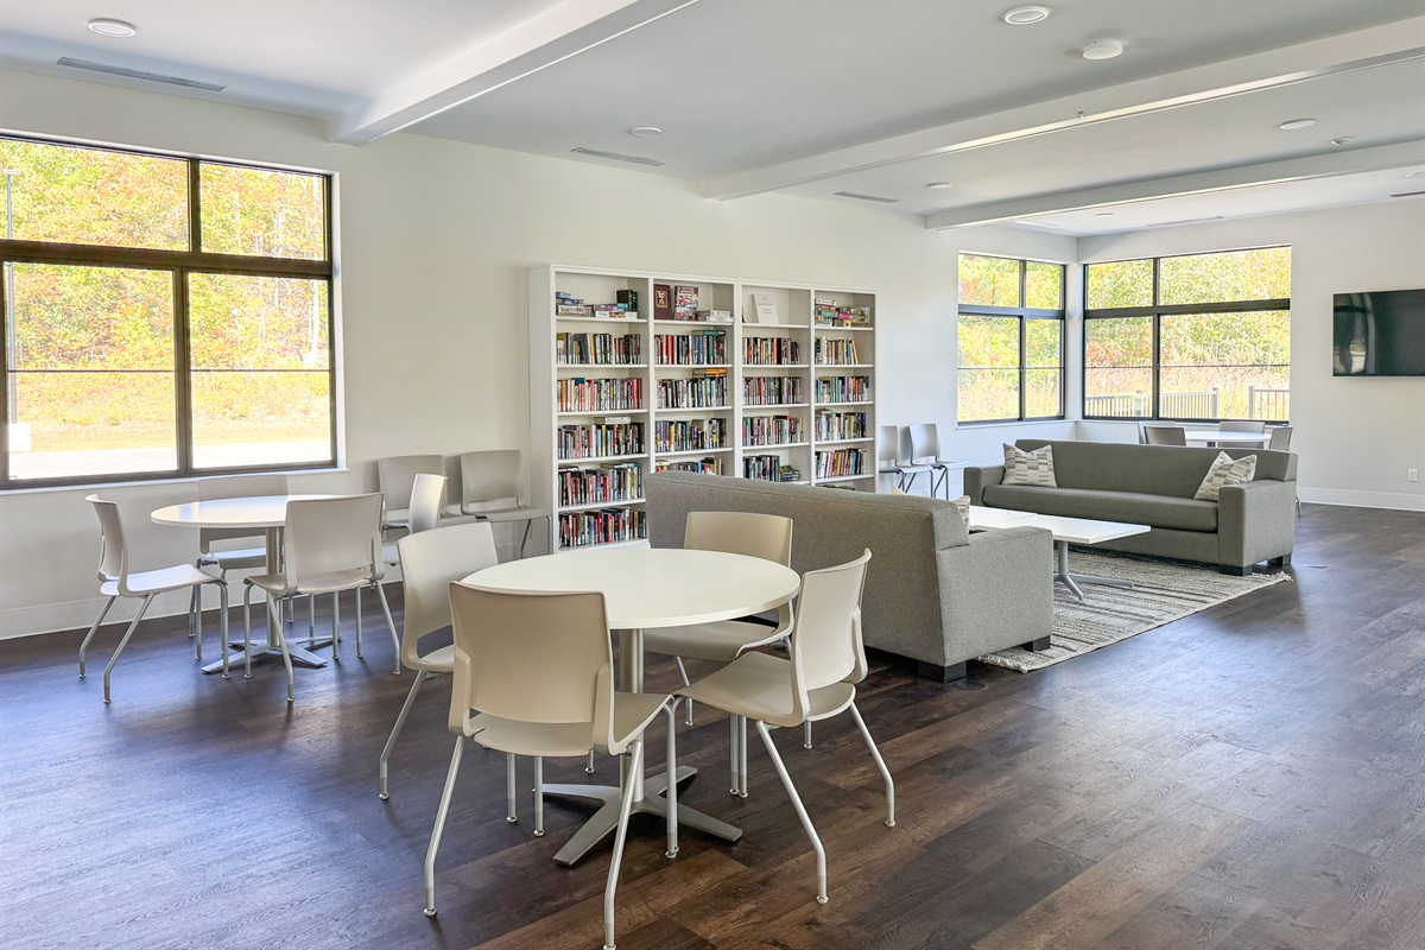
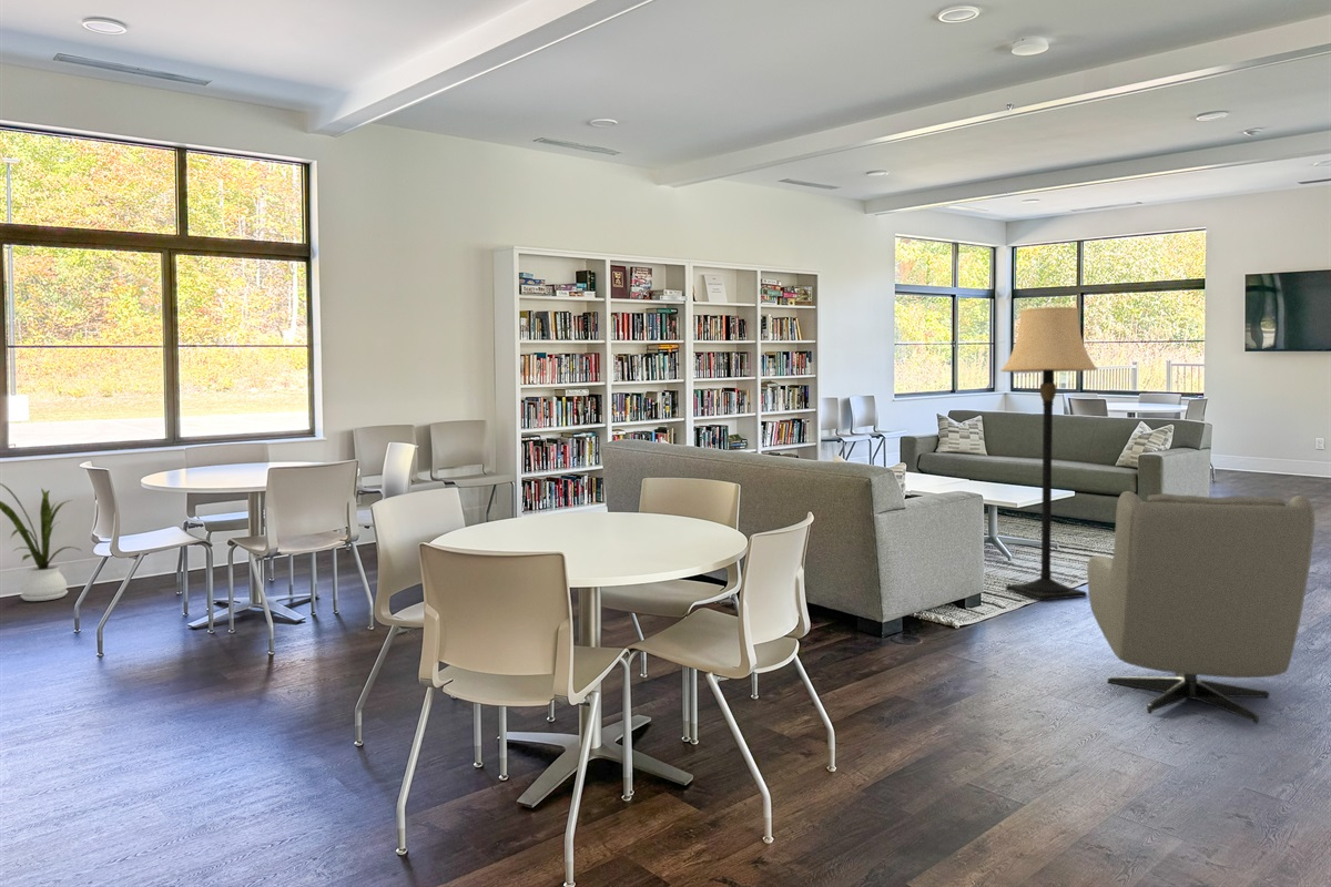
+ house plant [0,482,83,602]
+ lamp [999,306,1099,601]
+ armchair [1086,490,1315,725]
